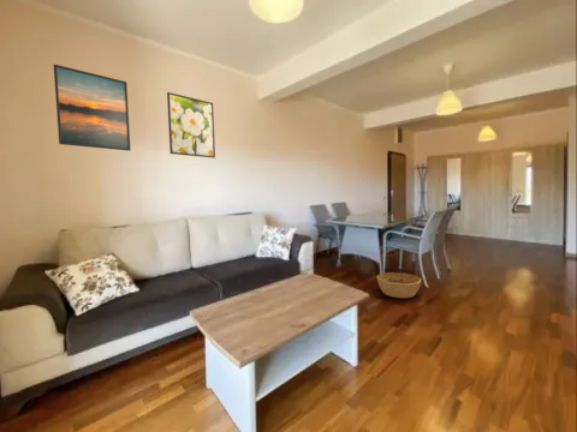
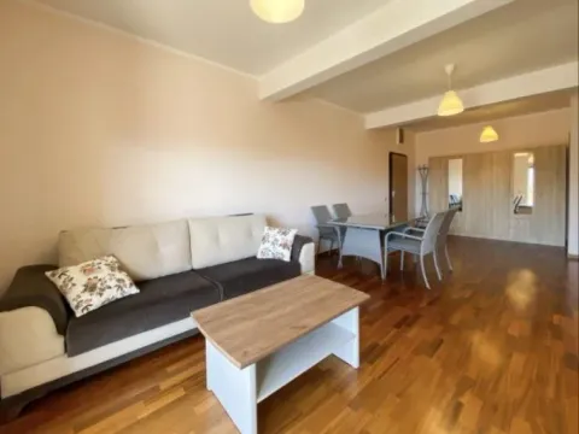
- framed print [166,91,216,158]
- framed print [53,64,132,151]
- basket [376,271,422,299]
